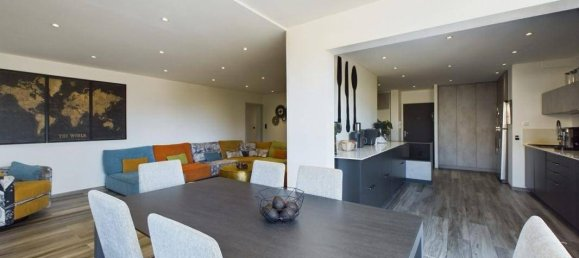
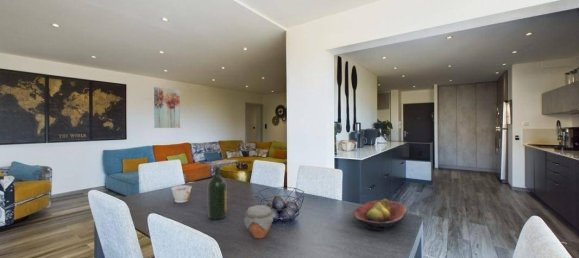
+ wall art [153,86,181,129]
+ wine bottle [207,163,228,220]
+ fruit bowl [352,198,407,232]
+ jar [243,204,277,240]
+ teacup [170,184,193,204]
